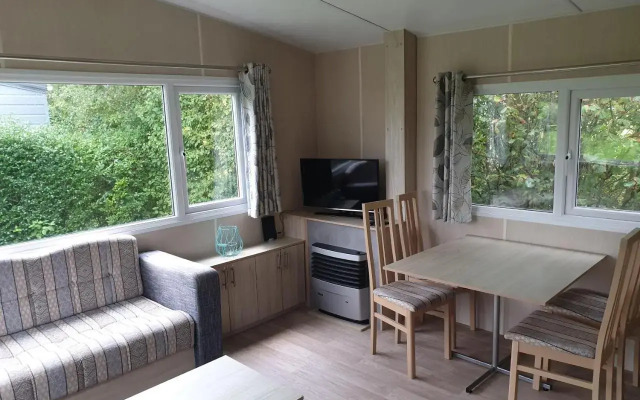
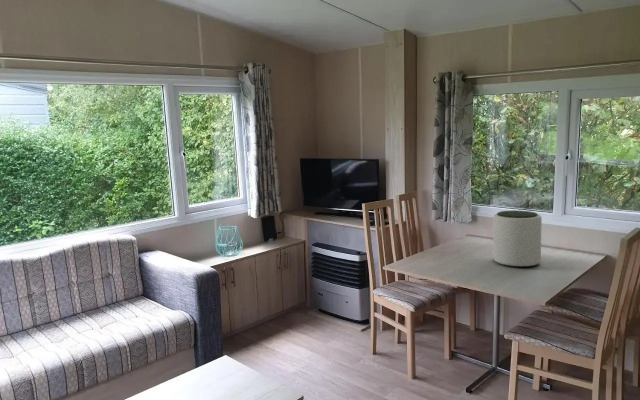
+ plant pot [492,209,543,268]
